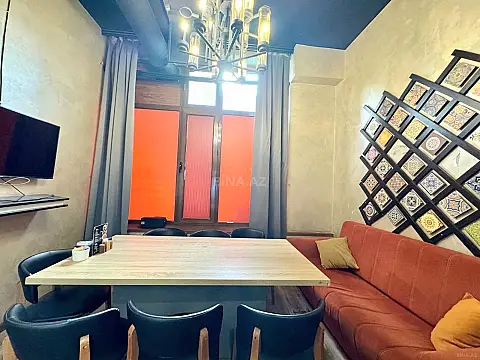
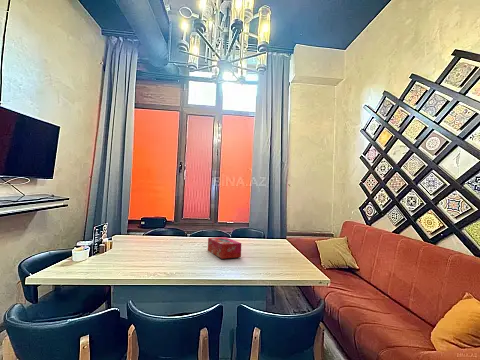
+ tissue box [207,236,242,260]
